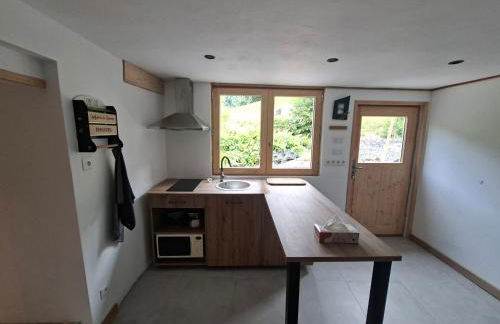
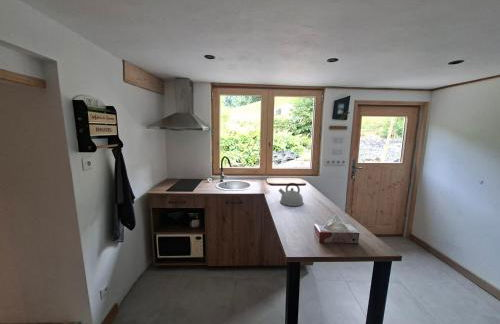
+ kettle [278,182,304,207]
